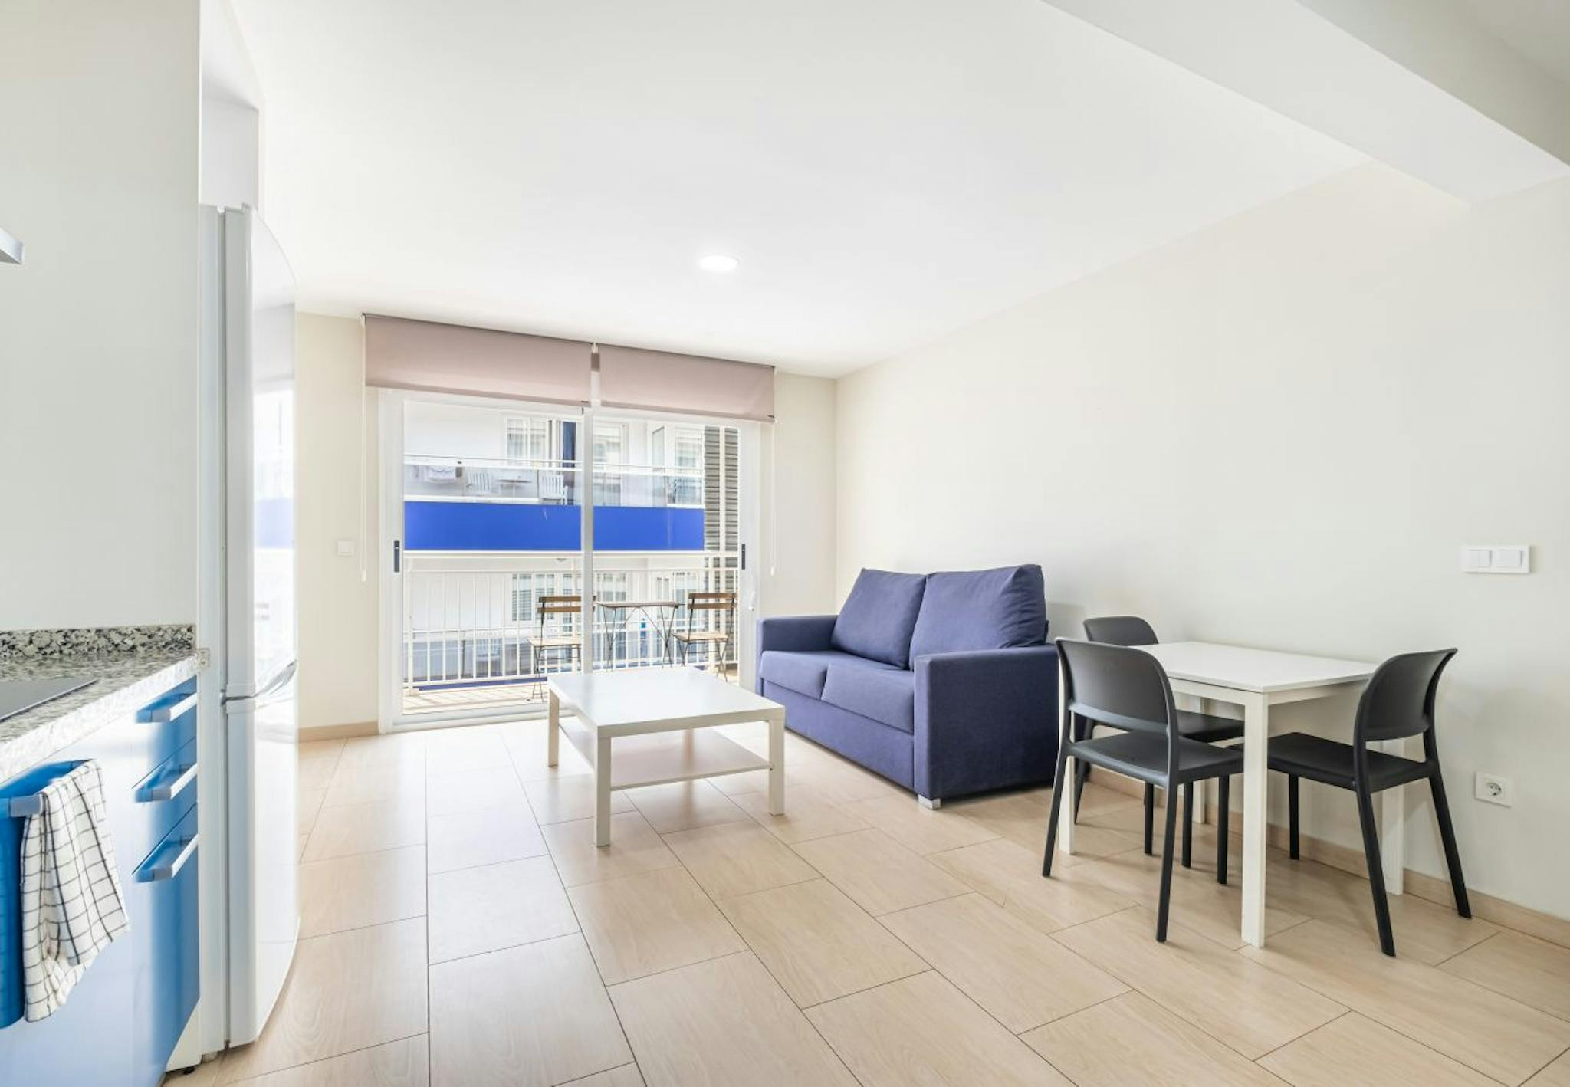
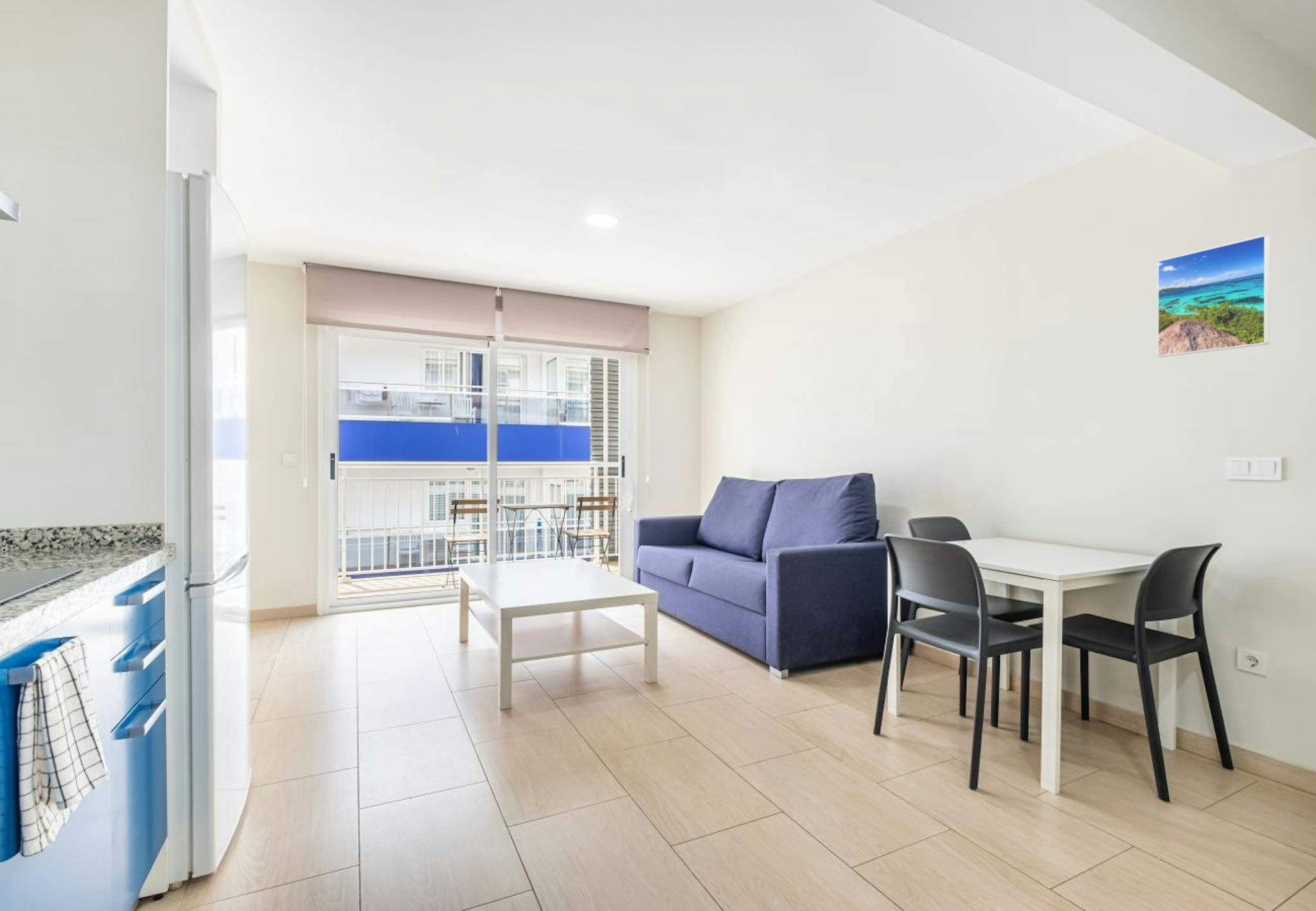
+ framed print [1157,234,1270,358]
